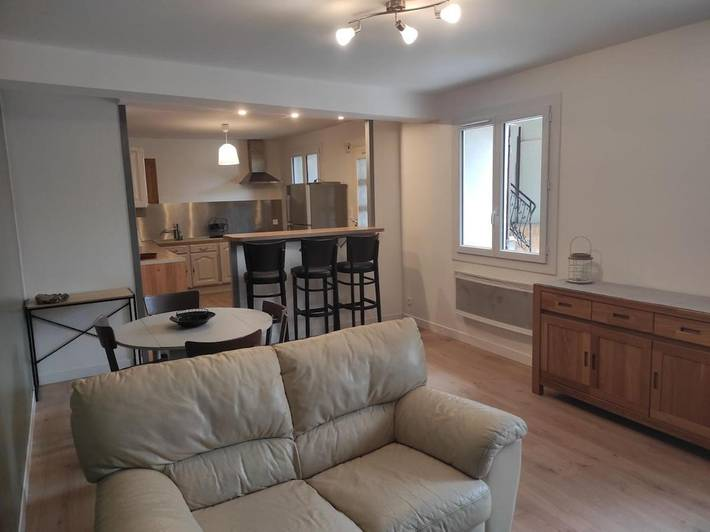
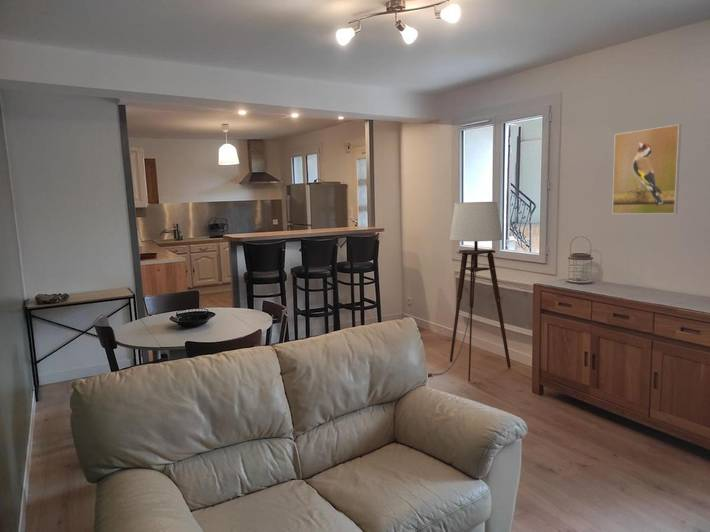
+ floor lamp [427,201,512,383]
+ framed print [611,123,682,215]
